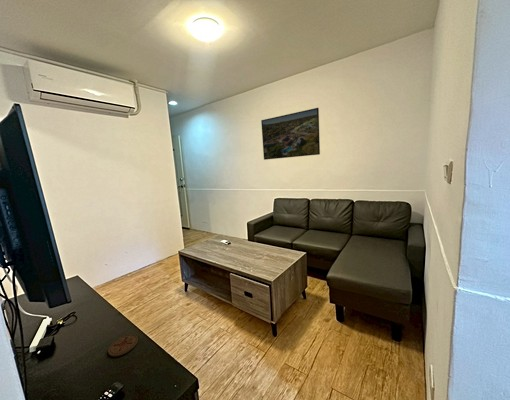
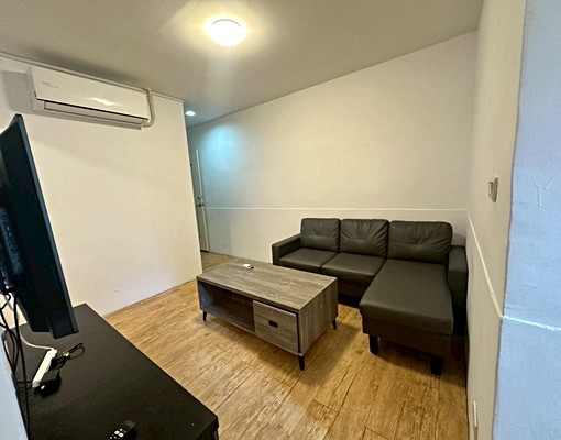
- coaster [107,333,139,357]
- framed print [260,107,321,161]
